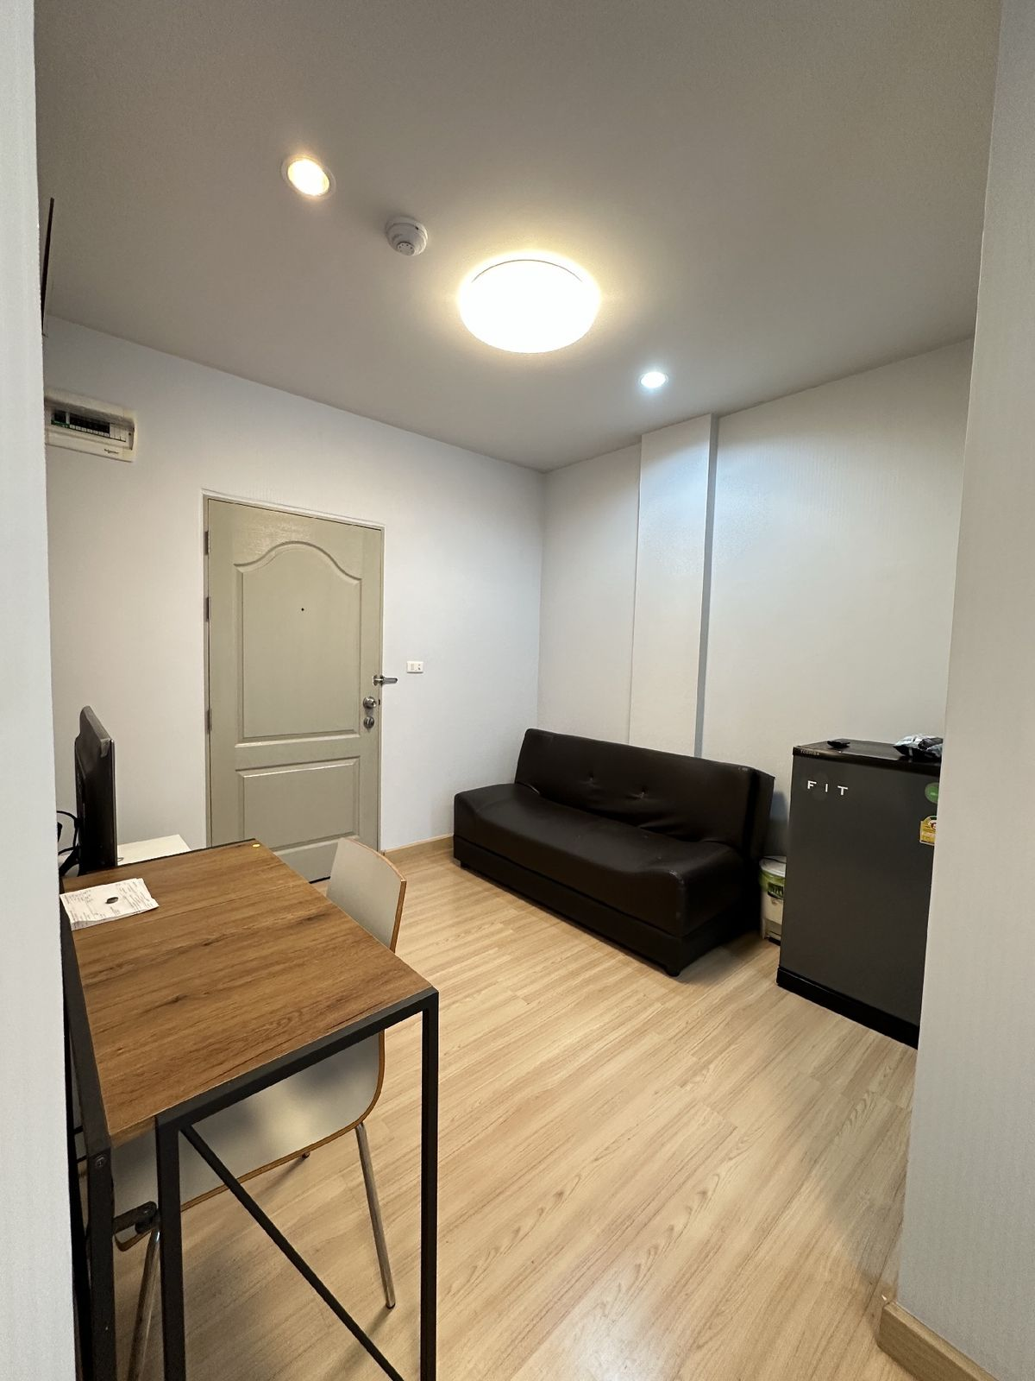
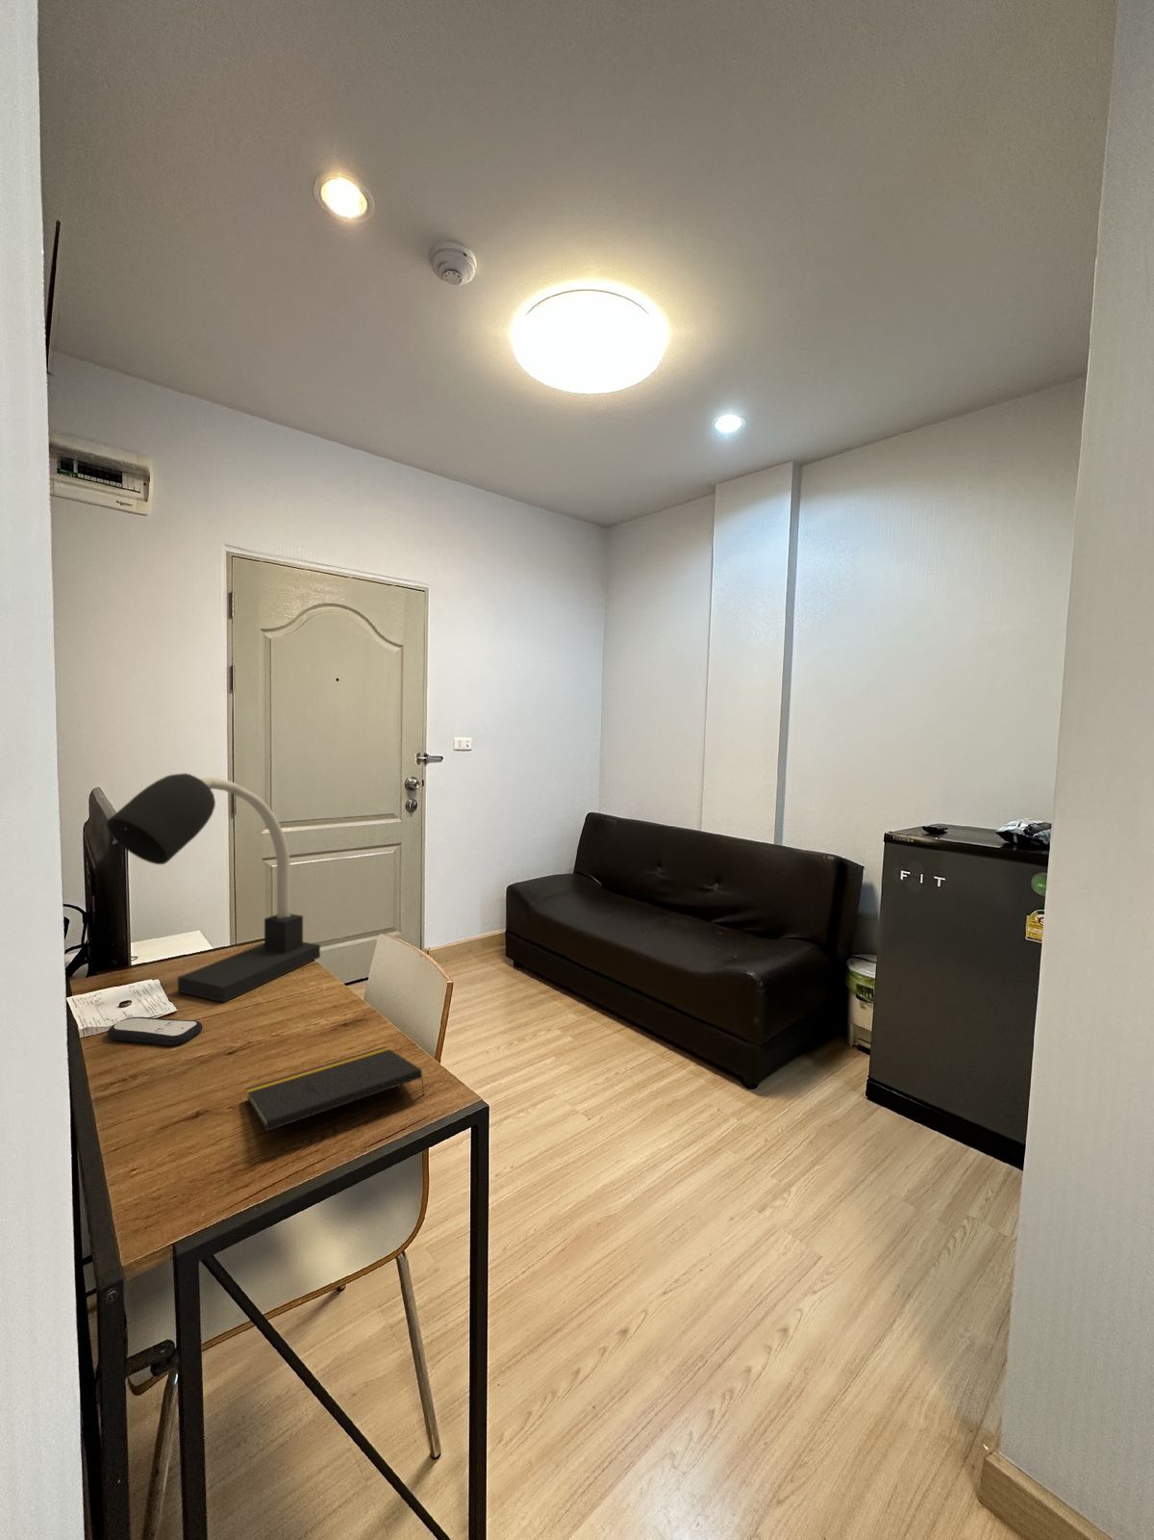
+ remote control [105,1016,204,1048]
+ desk lamp [105,772,321,1004]
+ notepad [245,1045,425,1131]
